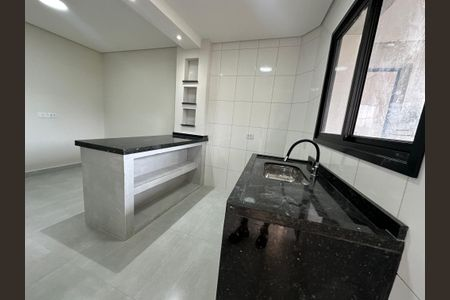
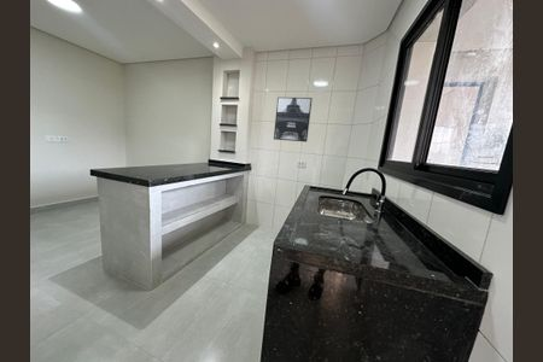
+ wall art [273,97,314,144]
